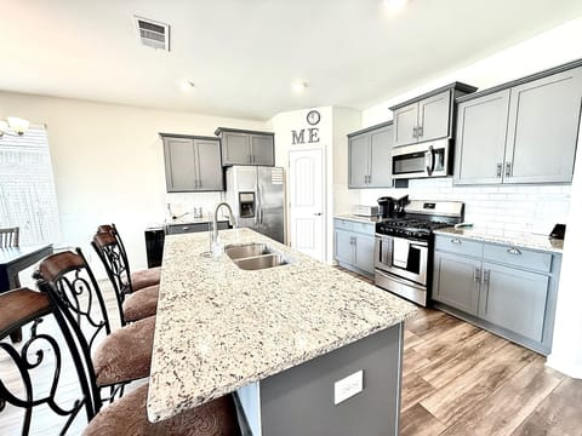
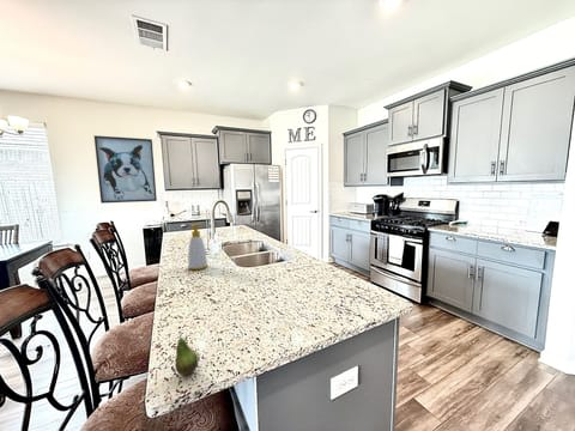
+ wall art [93,134,158,205]
+ fruit [174,333,199,377]
+ soap bottle [187,223,208,271]
